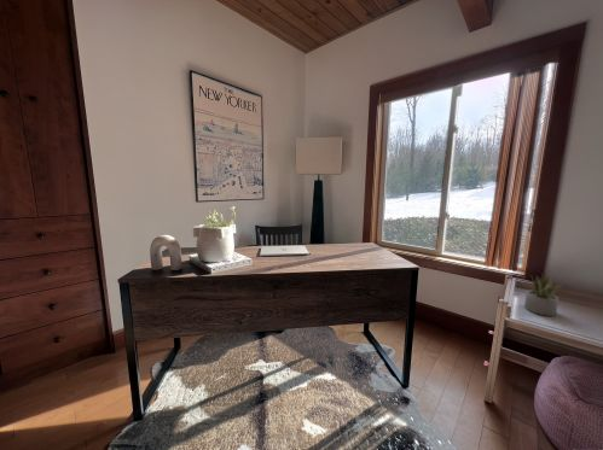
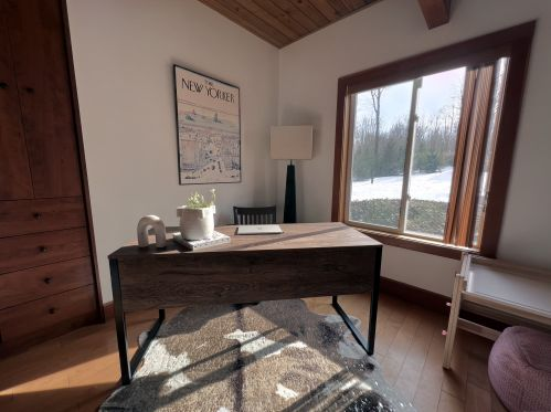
- succulent plant [523,273,562,317]
